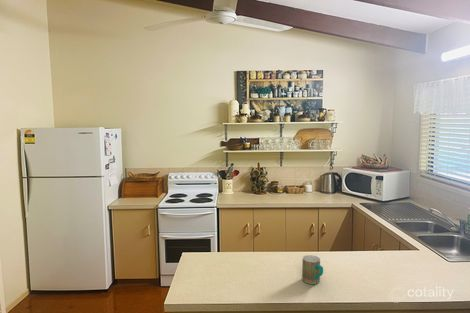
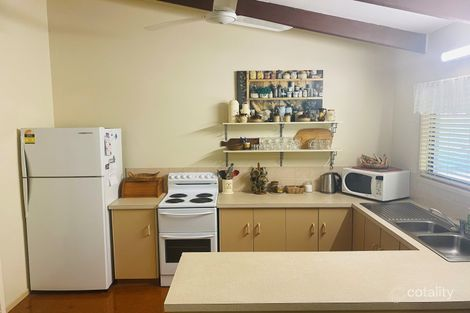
- mug [301,254,324,285]
